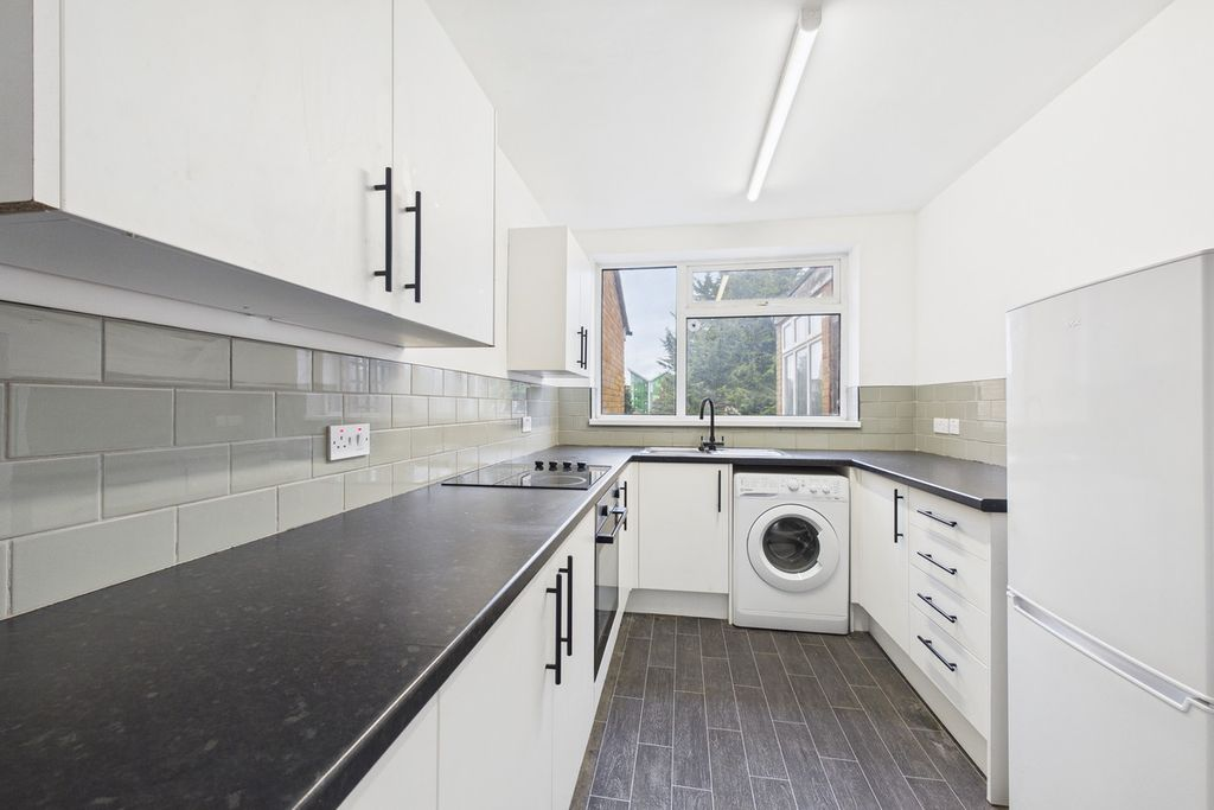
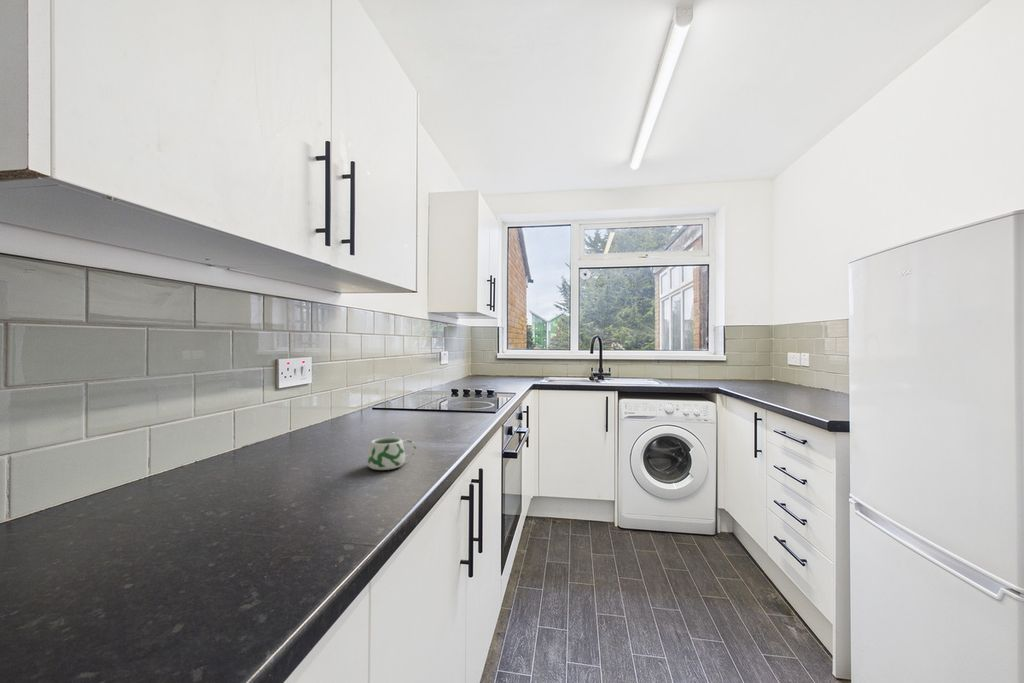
+ mug [366,436,417,471]
